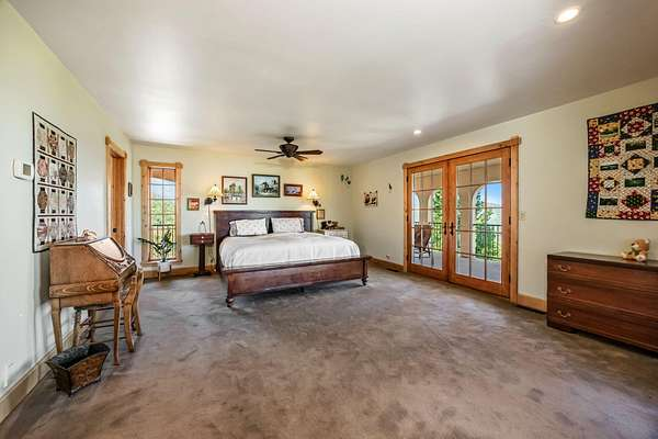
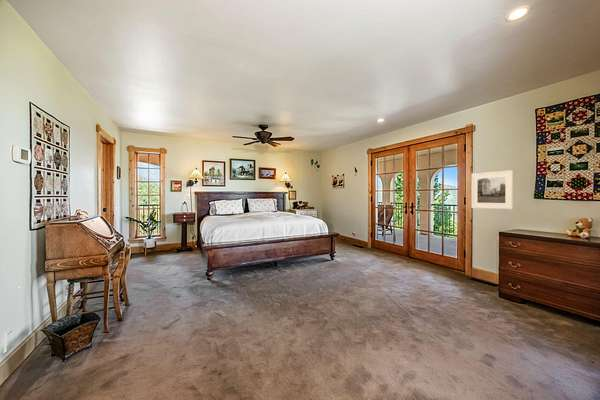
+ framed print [470,169,514,210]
